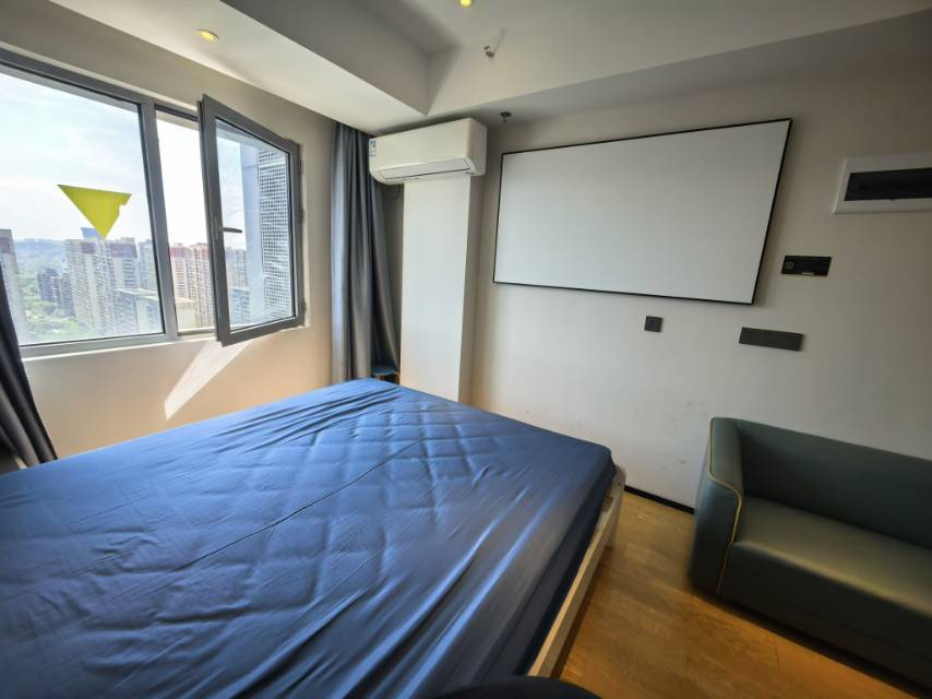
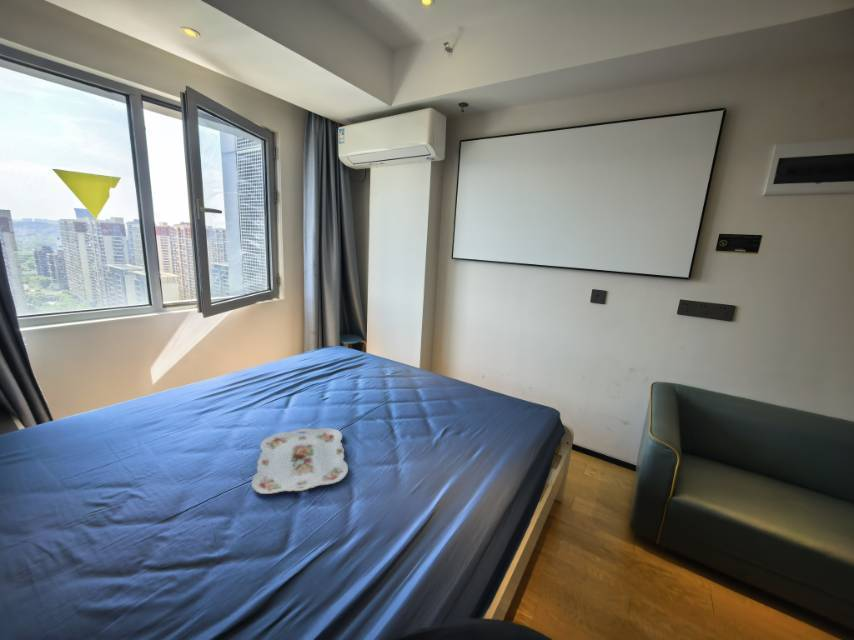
+ serving tray [251,427,349,495]
